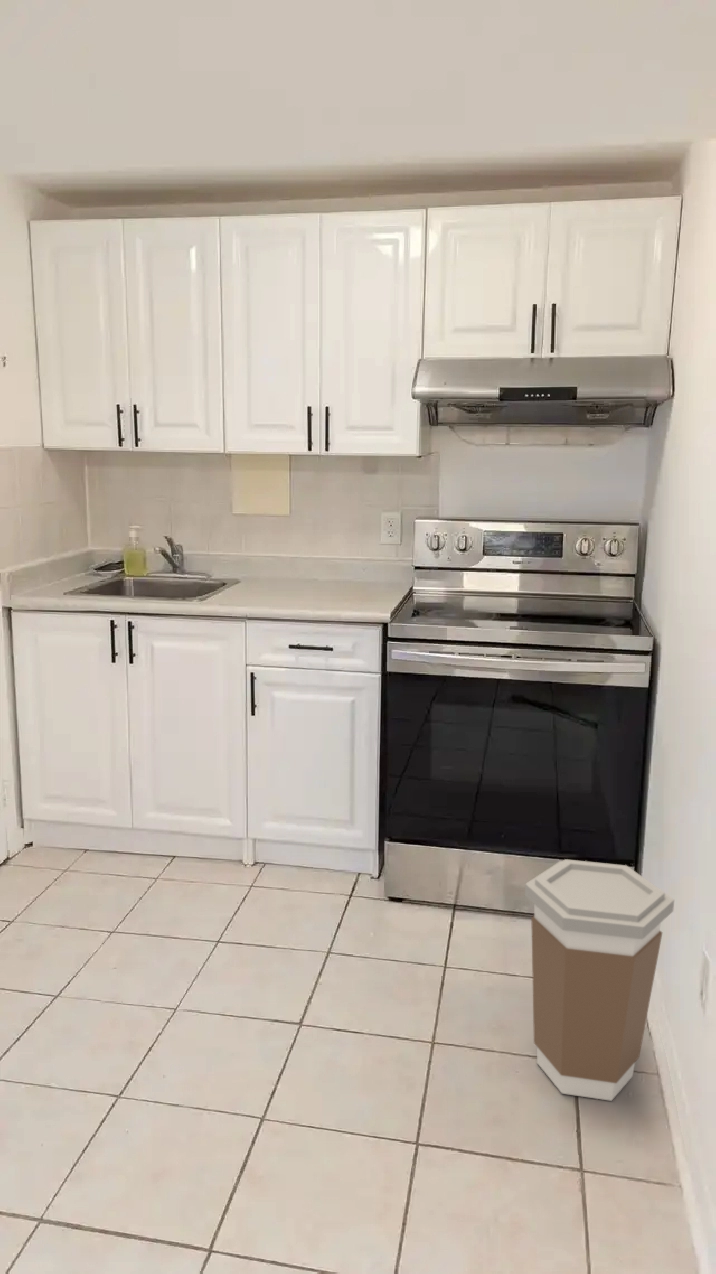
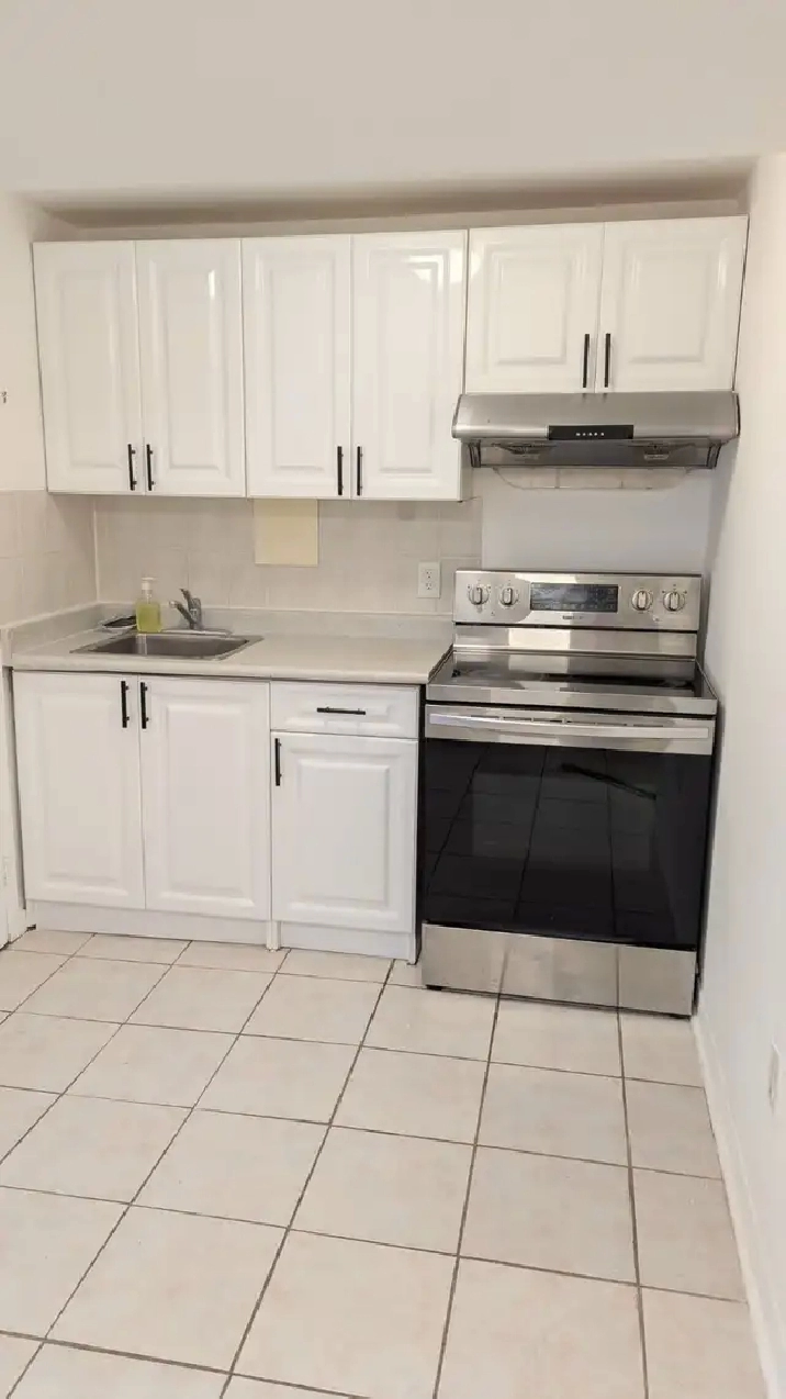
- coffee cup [524,858,675,1102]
